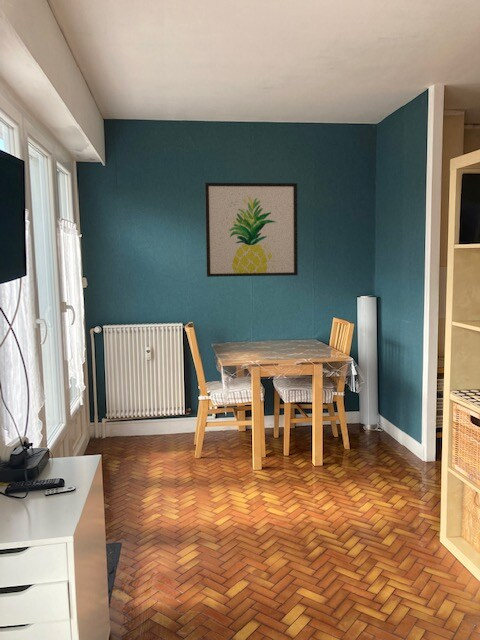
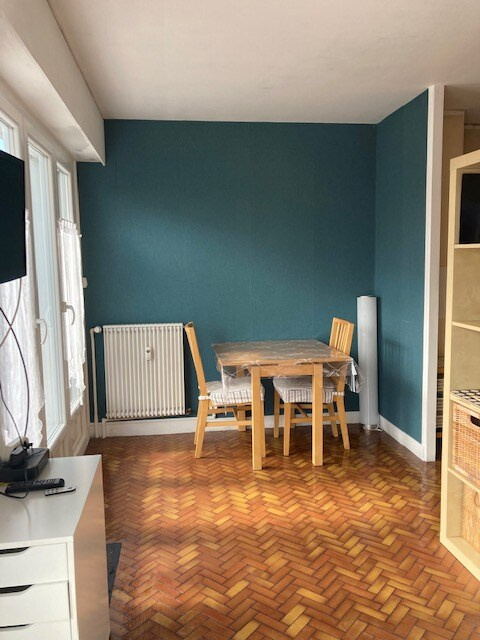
- wall art [204,182,299,278]
